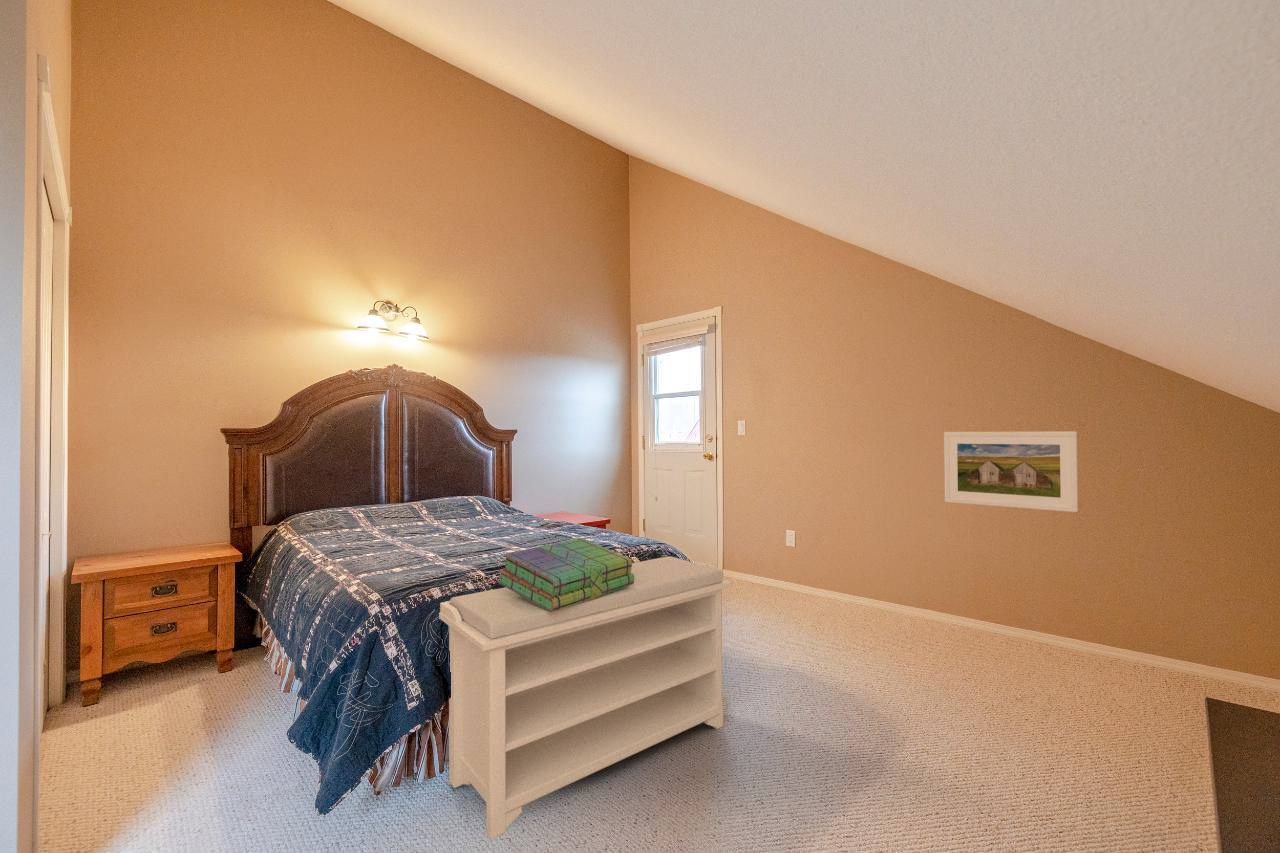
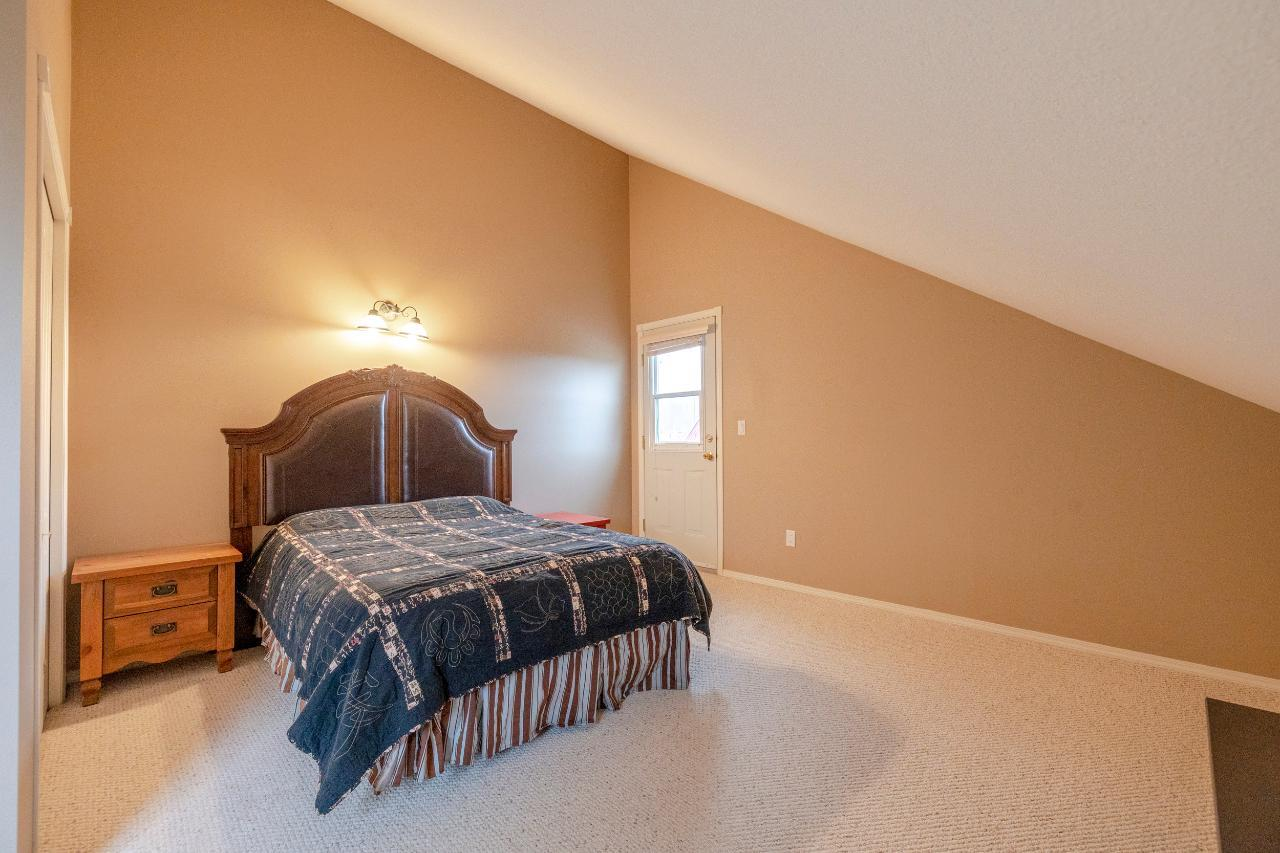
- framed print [943,430,1079,513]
- stack of books [496,537,634,612]
- bench [438,555,733,841]
